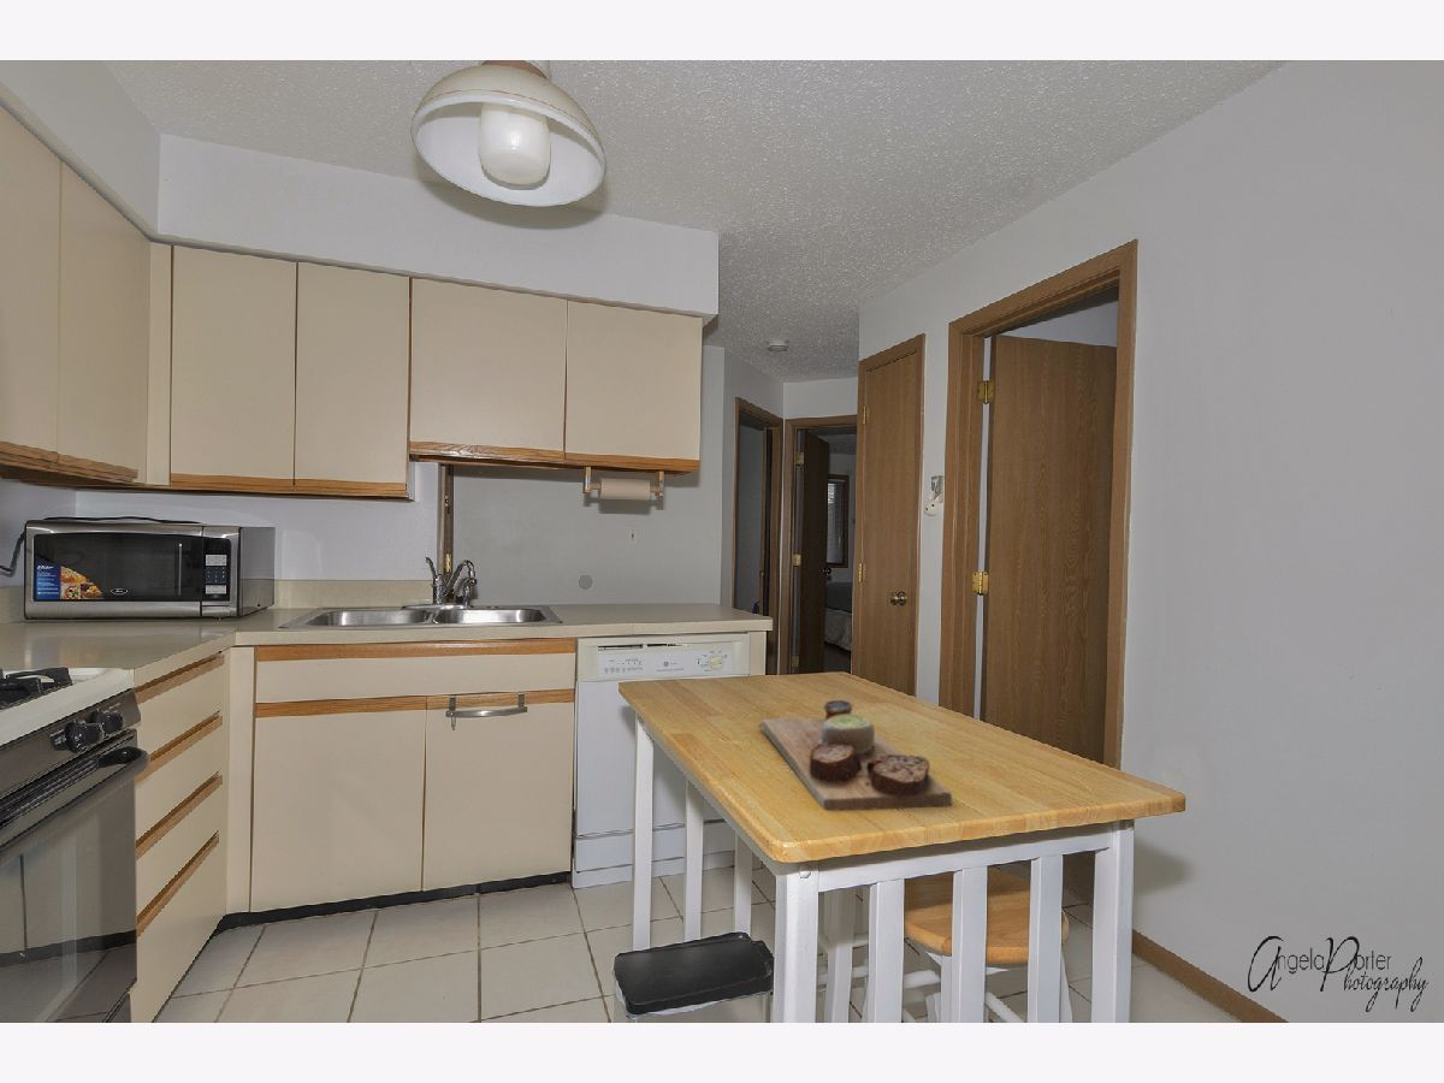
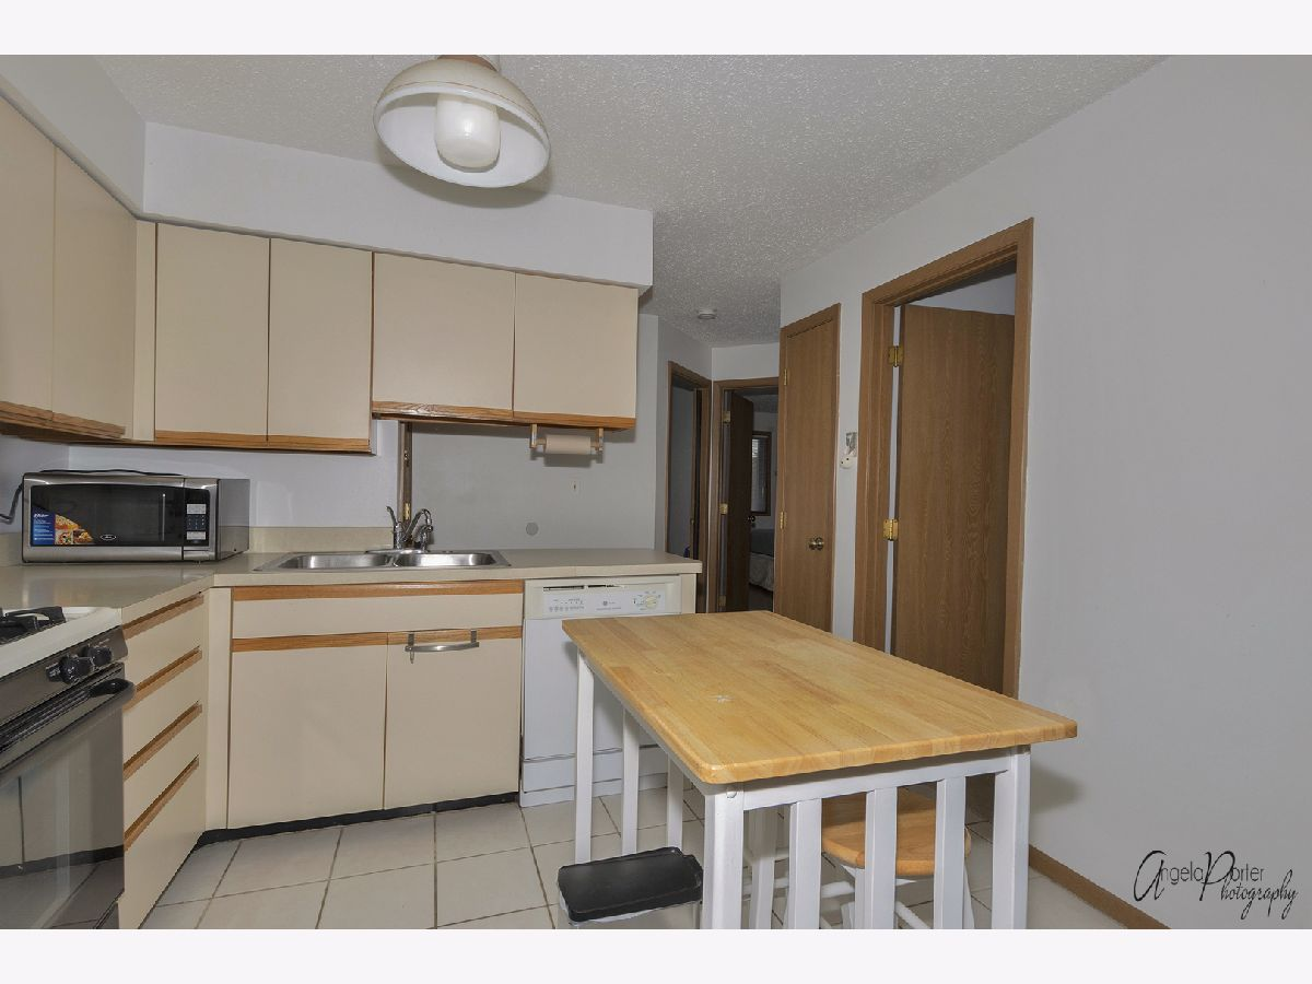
- cutting board [758,699,953,811]
